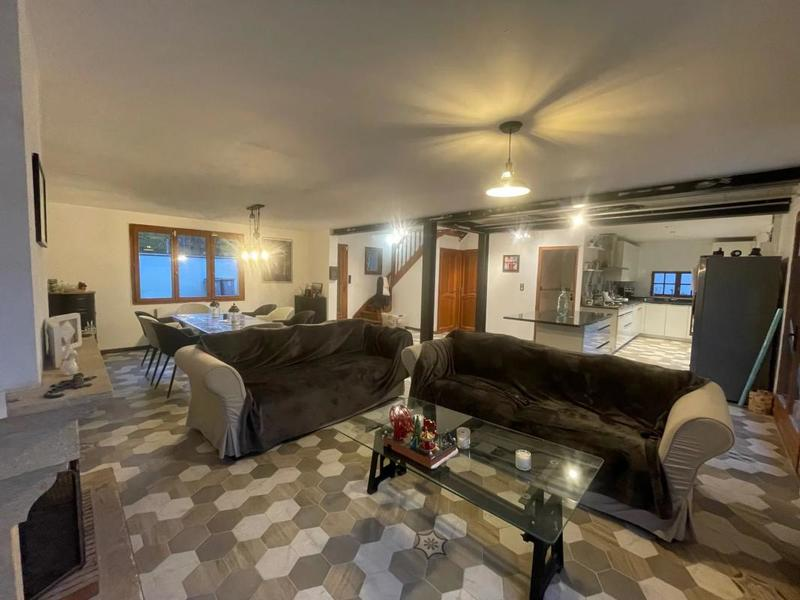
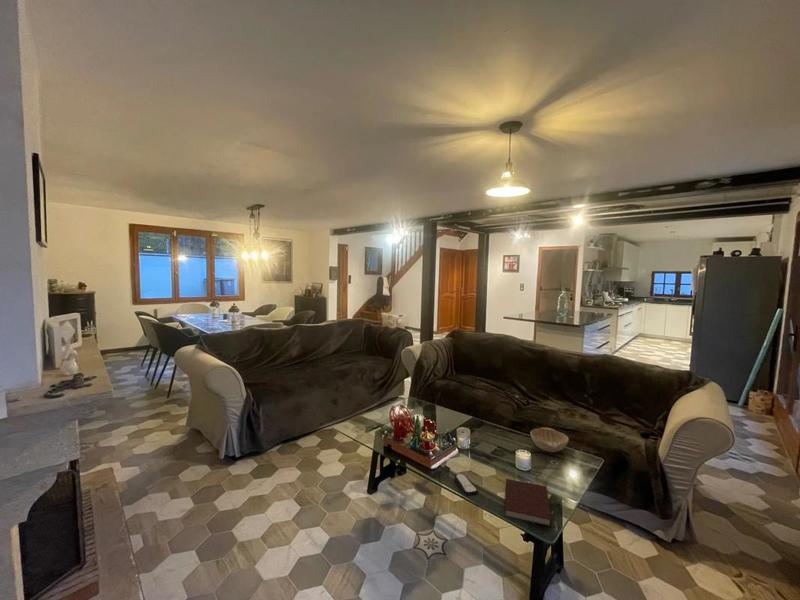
+ decorative bowl [529,427,570,453]
+ remote control [454,473,479,497]
+ notebook [503,478,553,528]
